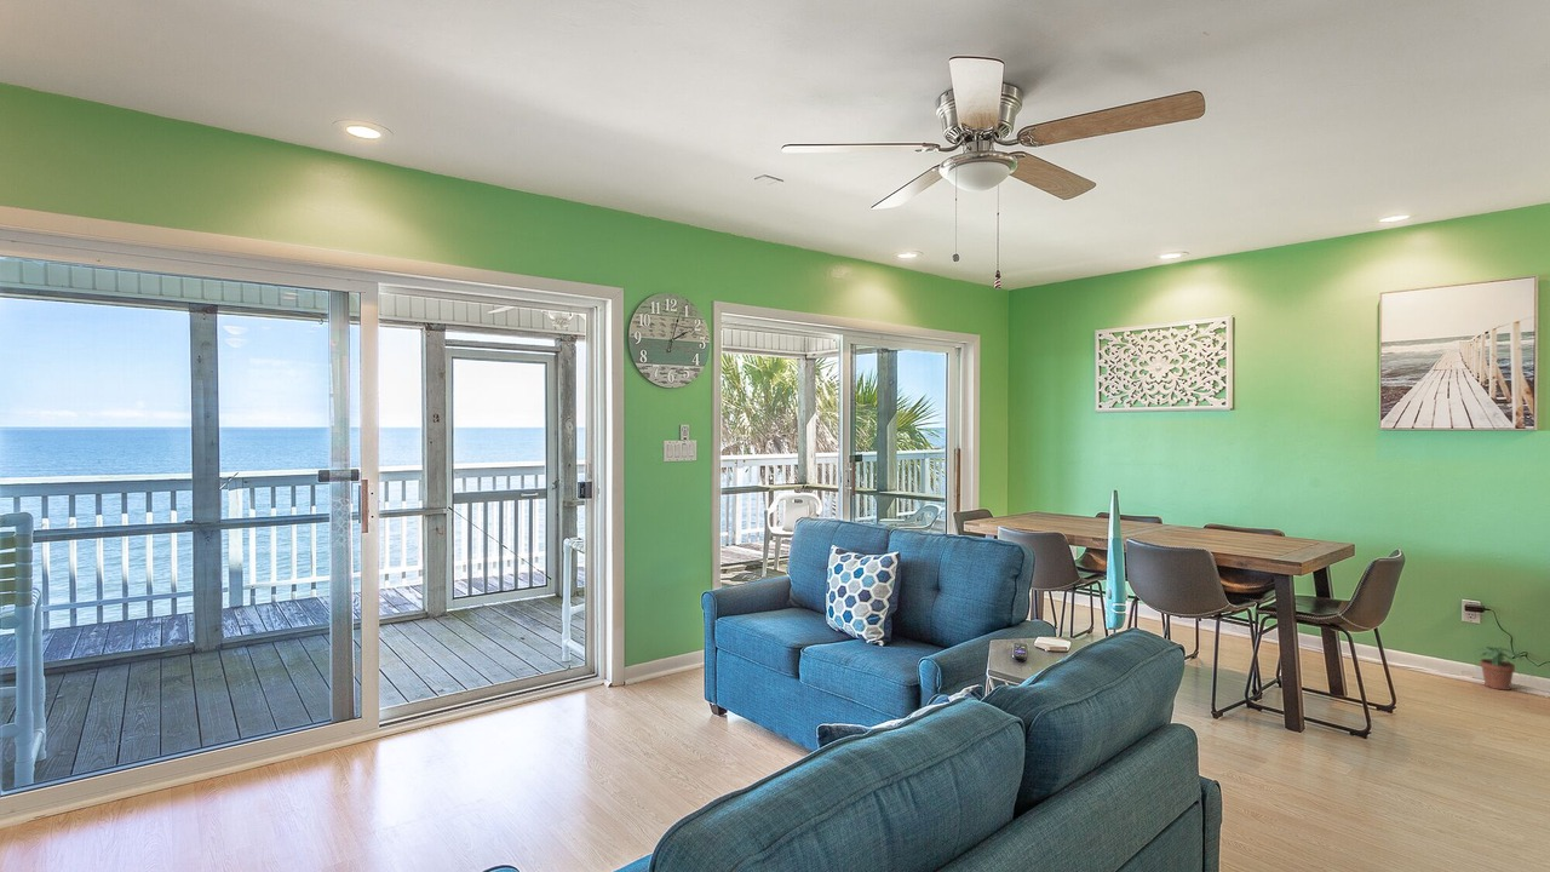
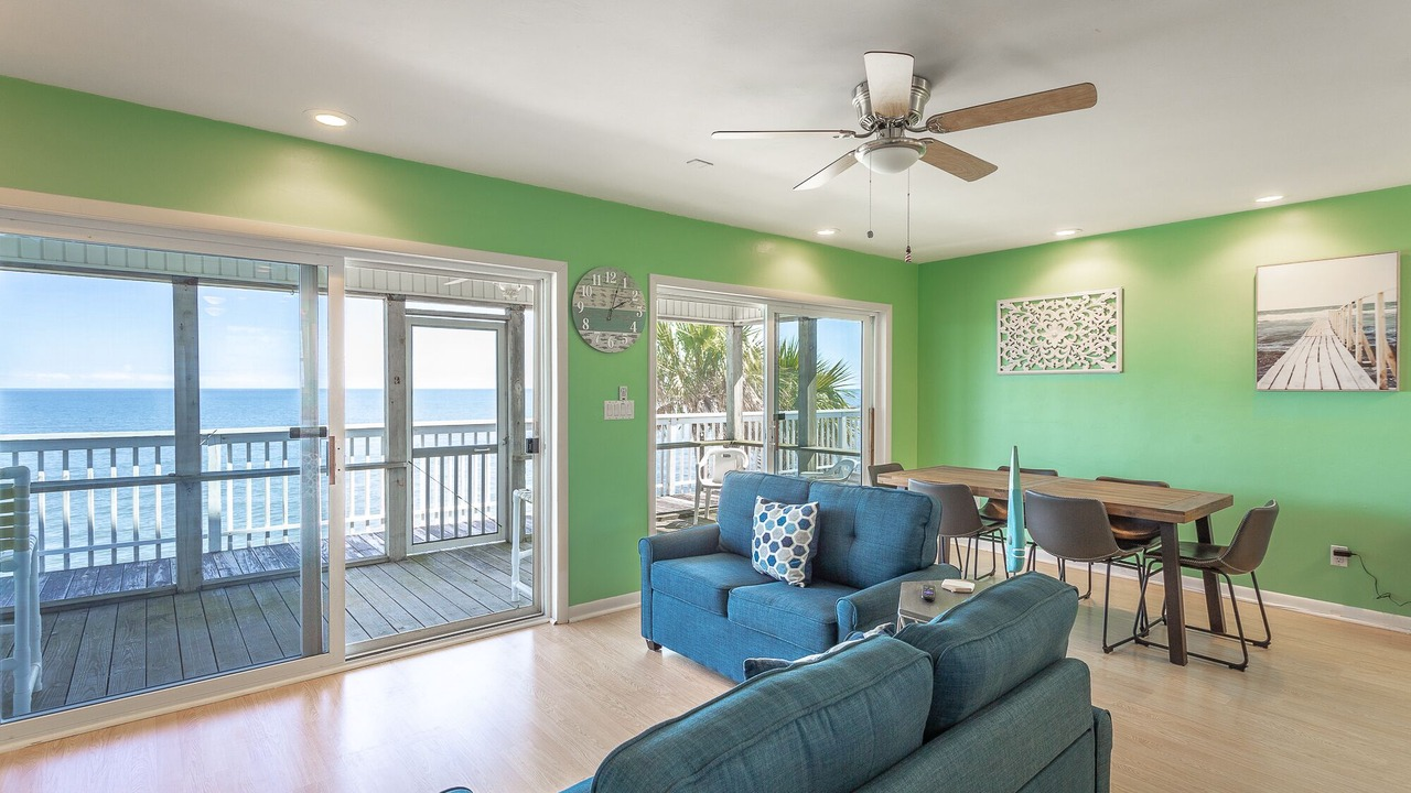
- potted plant [1471,646,1523,692]
